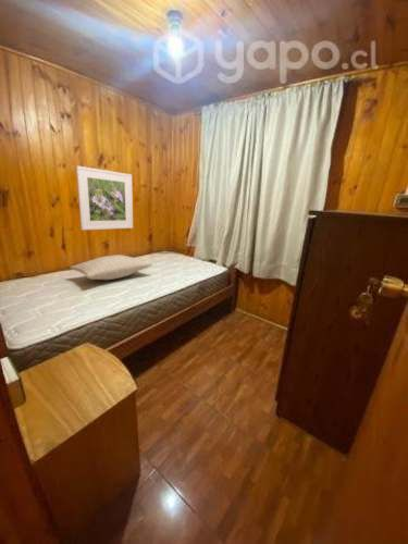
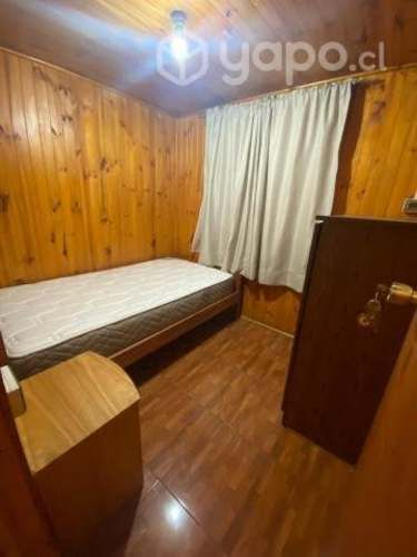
- pillow [70,254,153,281]
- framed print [75,164,134,231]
